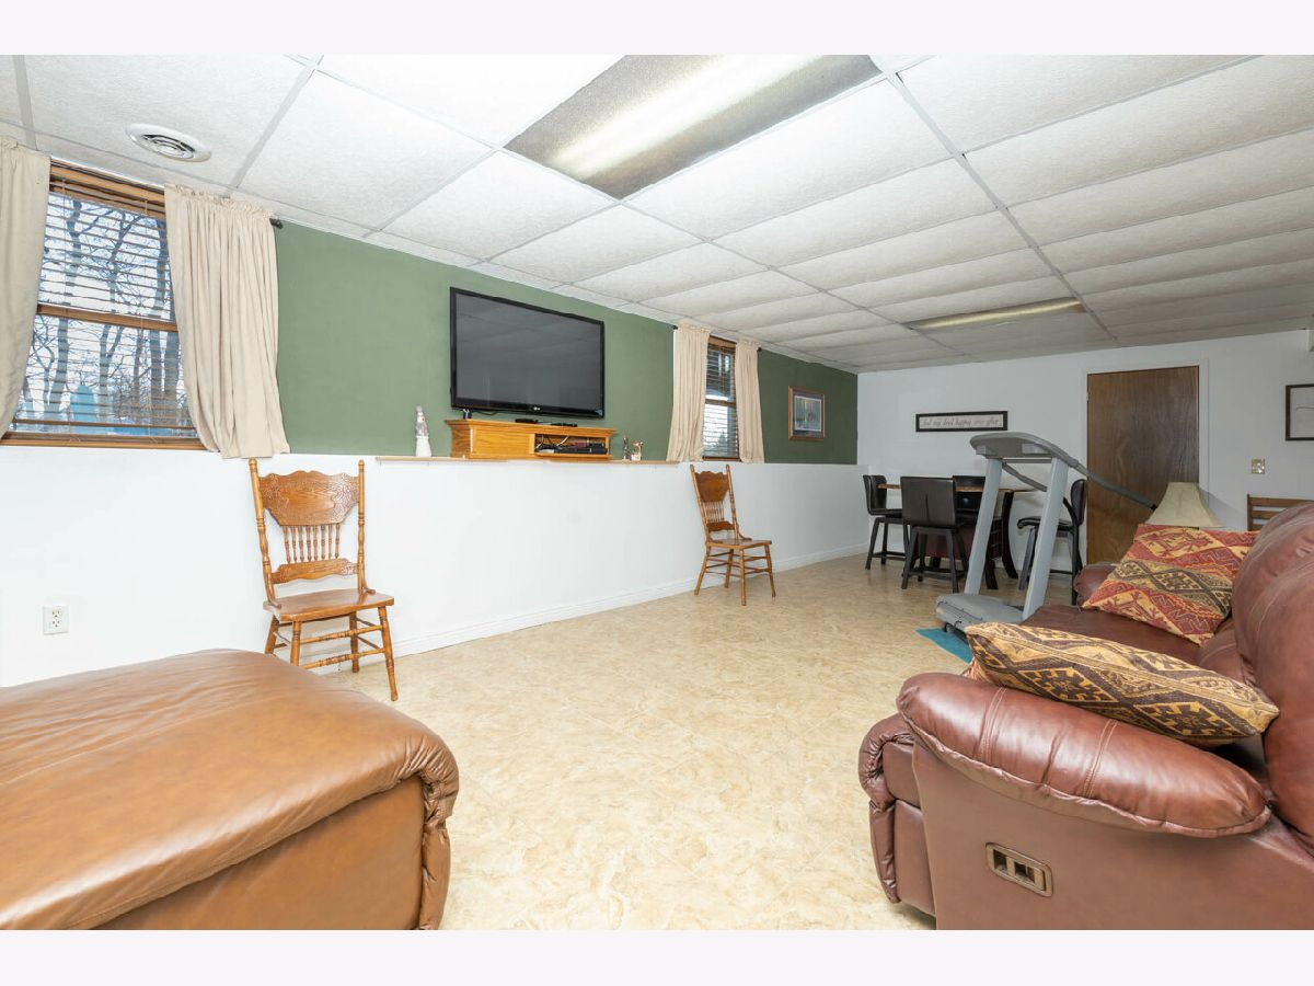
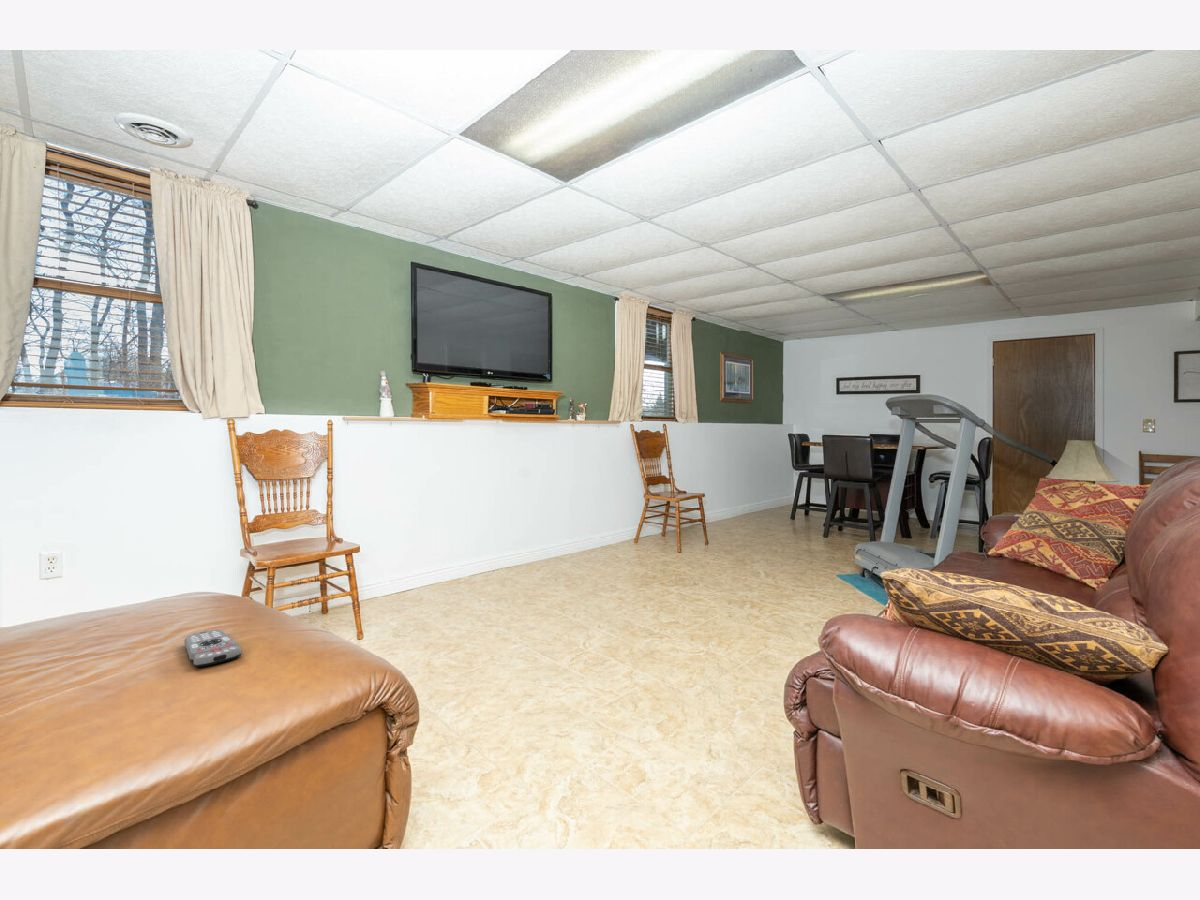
+ remote control [183,629,243,668]
